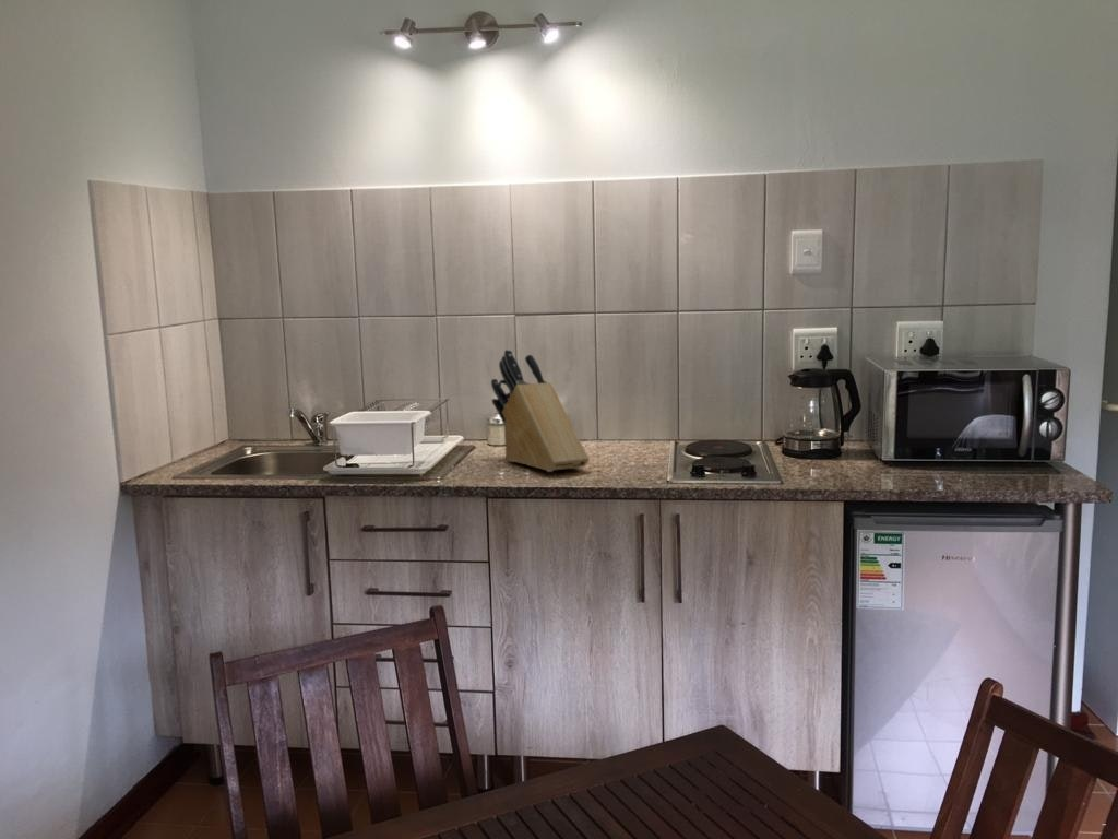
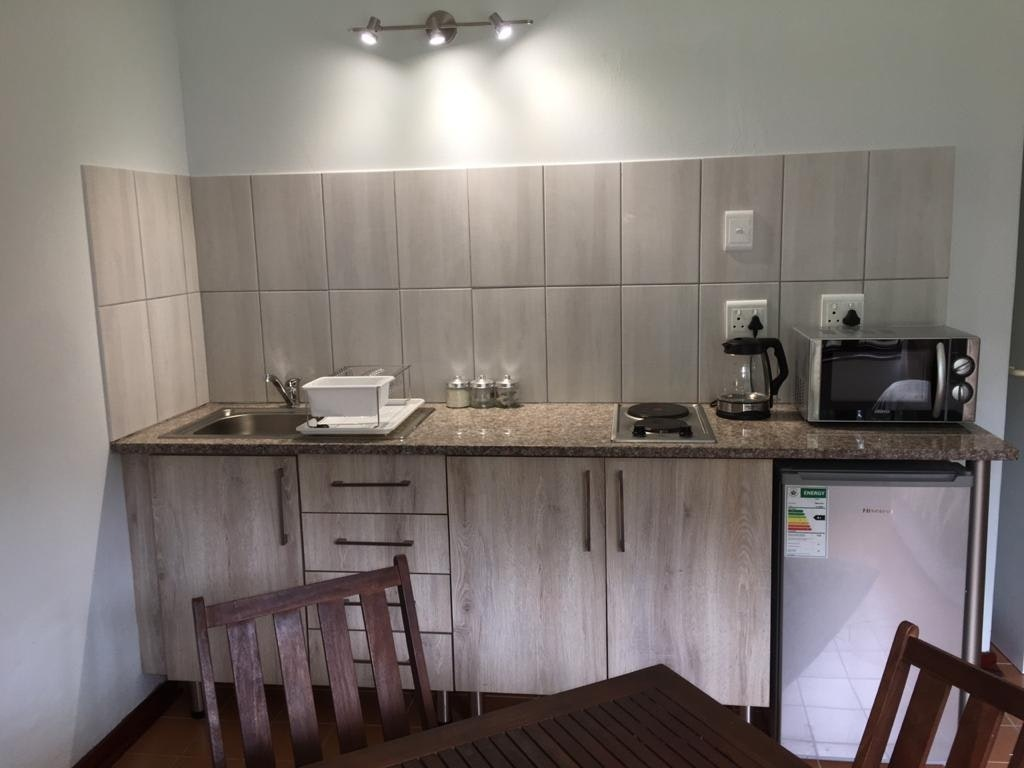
- knife block [490,348,591,473]
